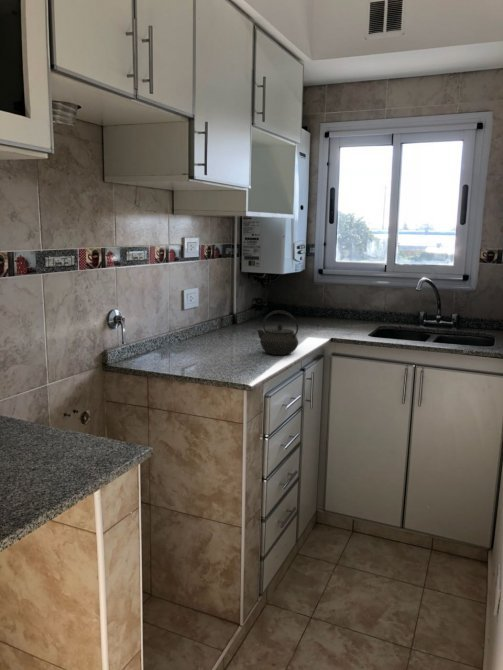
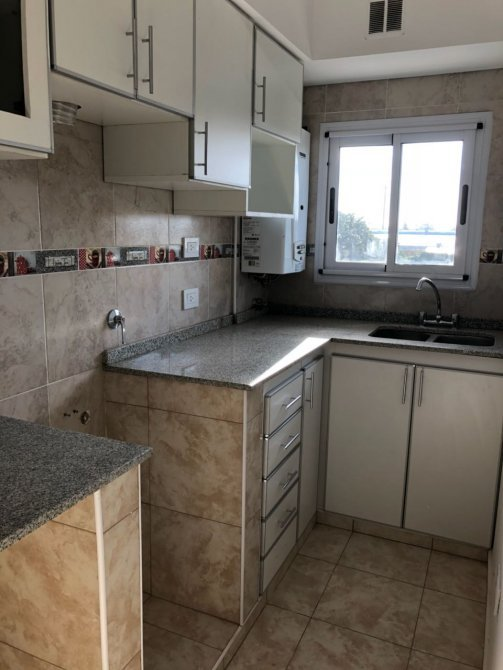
- kettle [256,309,299,356]
